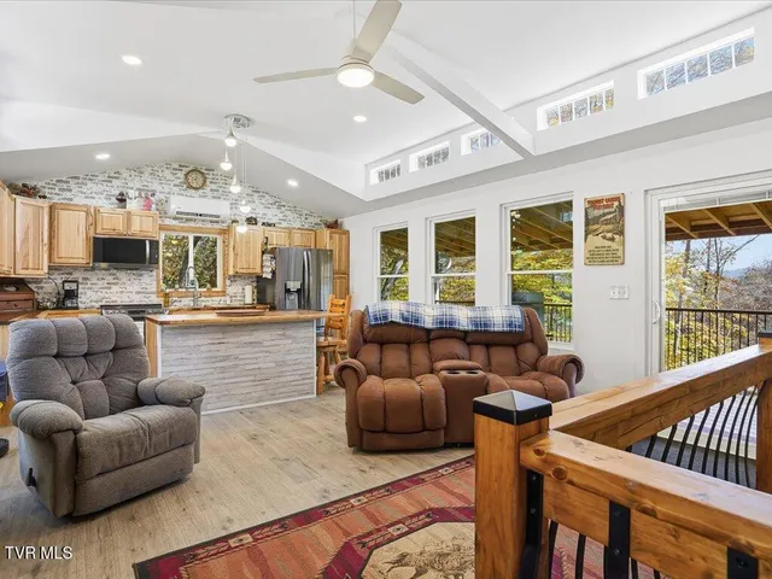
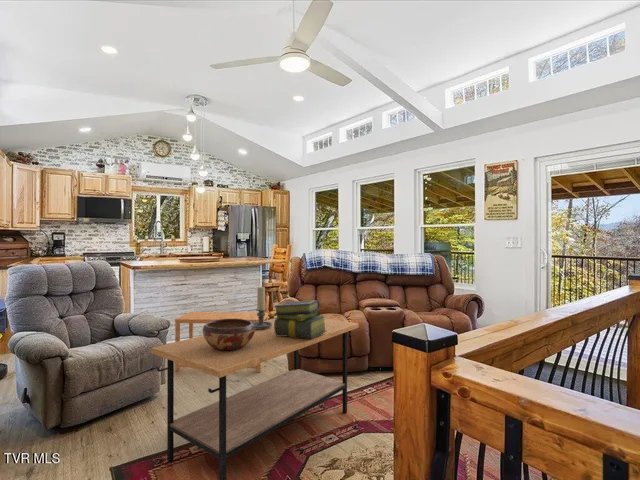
+ side table [174,311,269,373]
+ coffee table [150,317,360,480]
+ decorative bowl [202,319,255,351]
+ candle holder [251,286,272,329]
+ stack of books [273,299,327,338]
